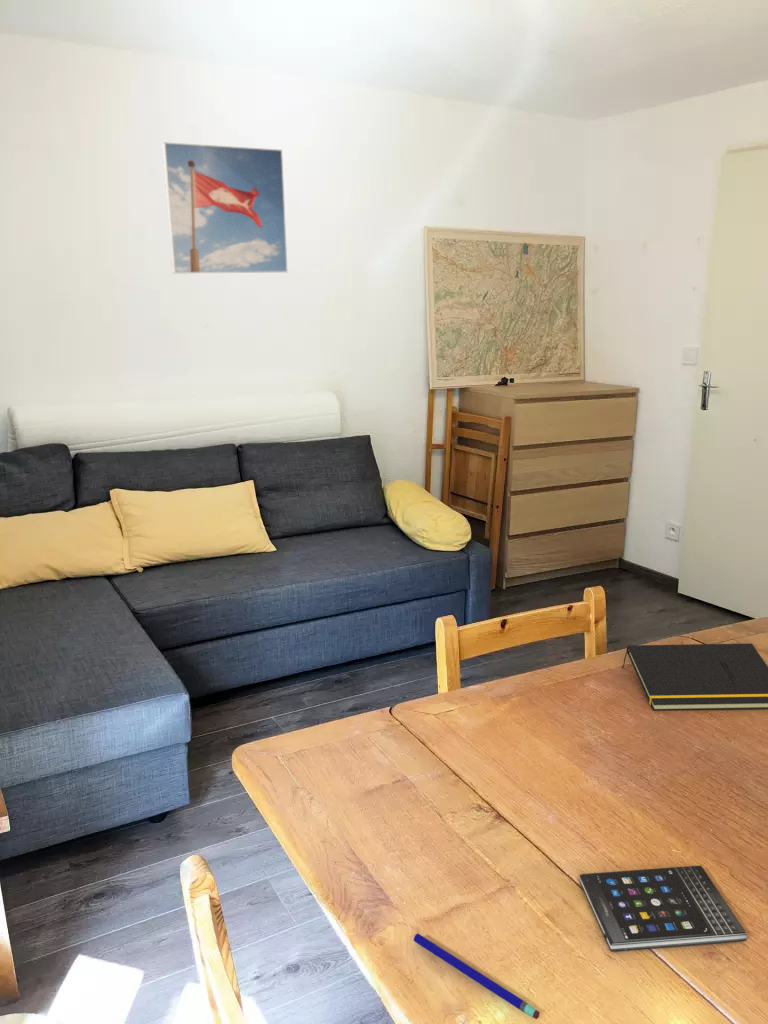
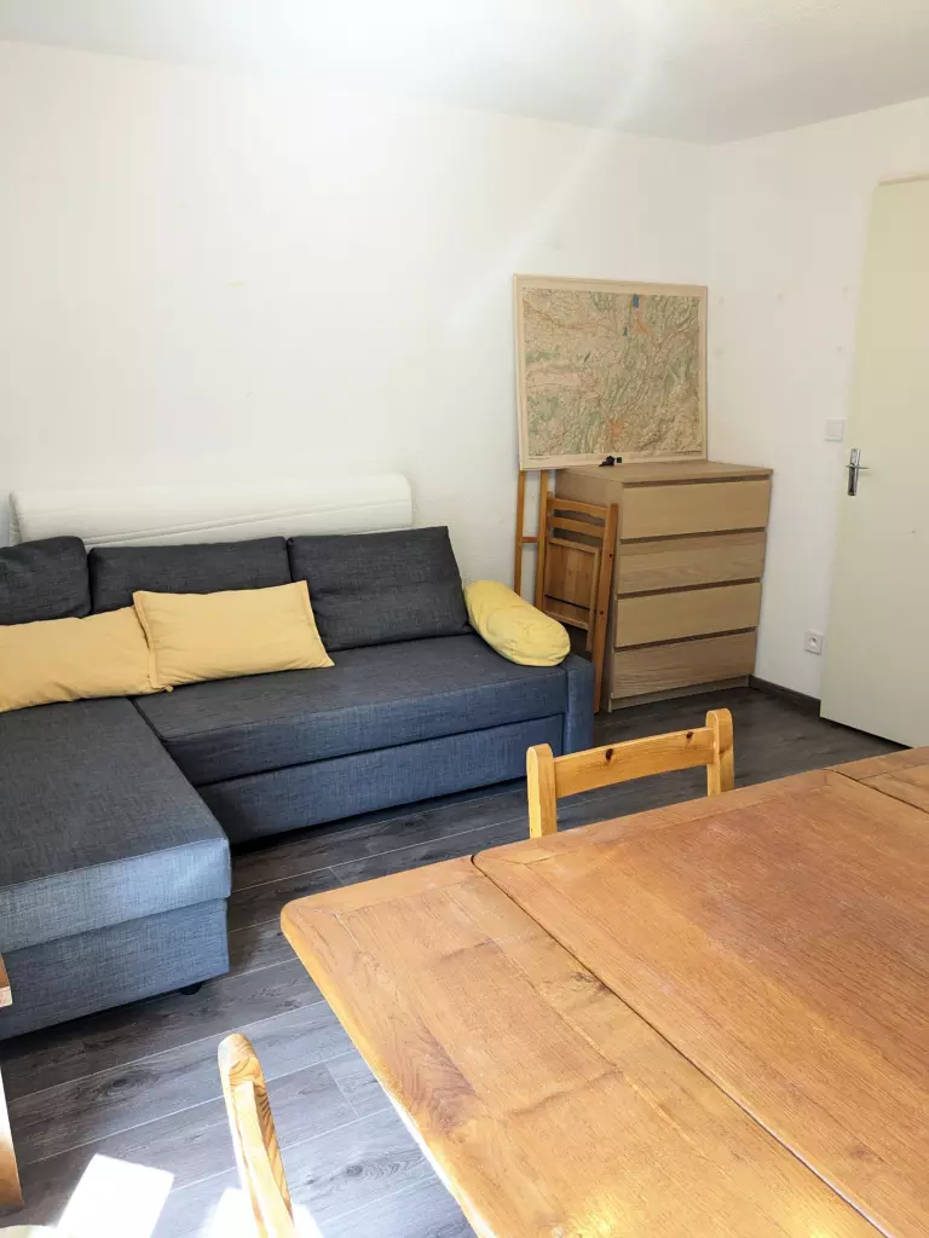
- smartphone [578,865,748,953]
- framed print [161,141,289,275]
- pen [413,933,541,1020]
- notepad [621,642,768,712]
